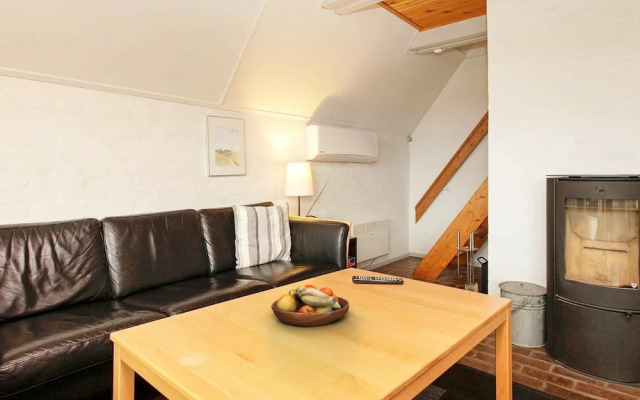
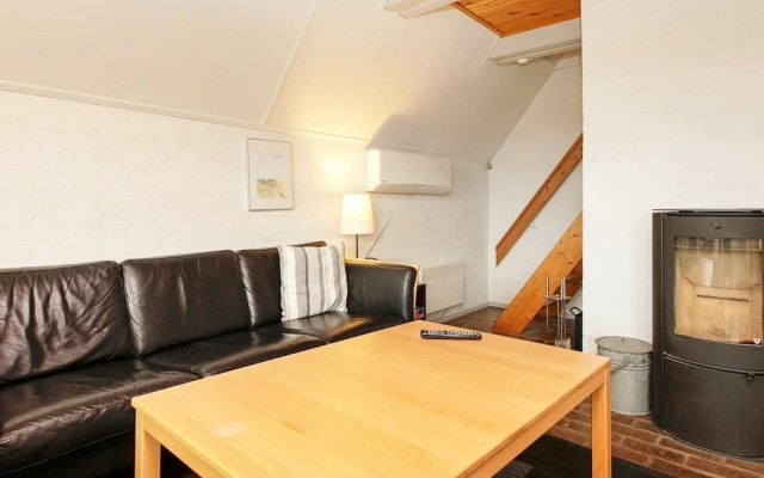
- fruit bowl [270,284,350,327]
